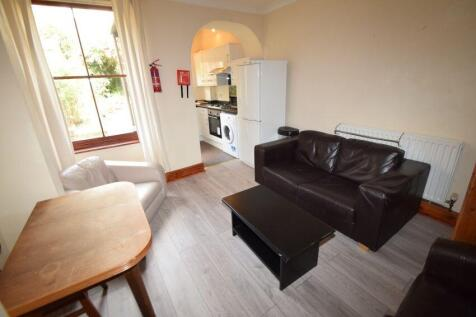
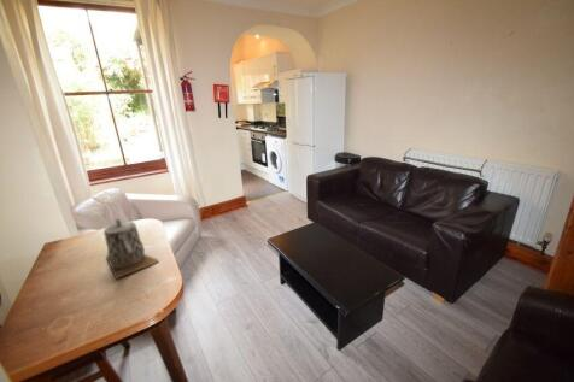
+ teapot [102,218,159,280]
